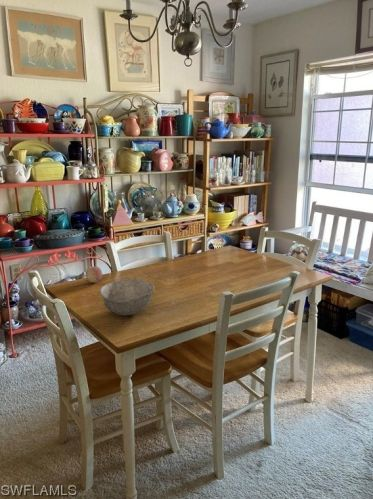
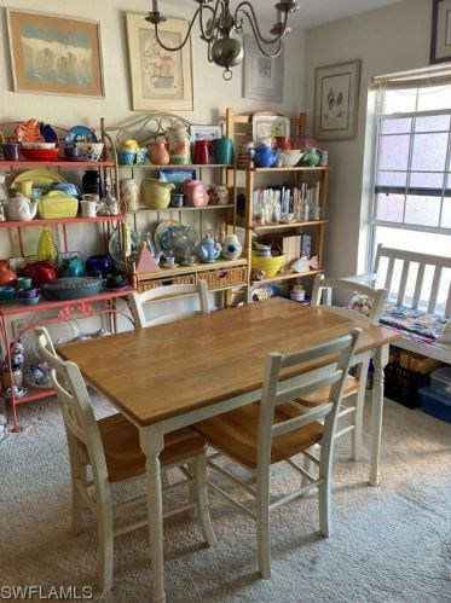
- bowl [99,278,155,316]
- fruit [85,265,103,284]
